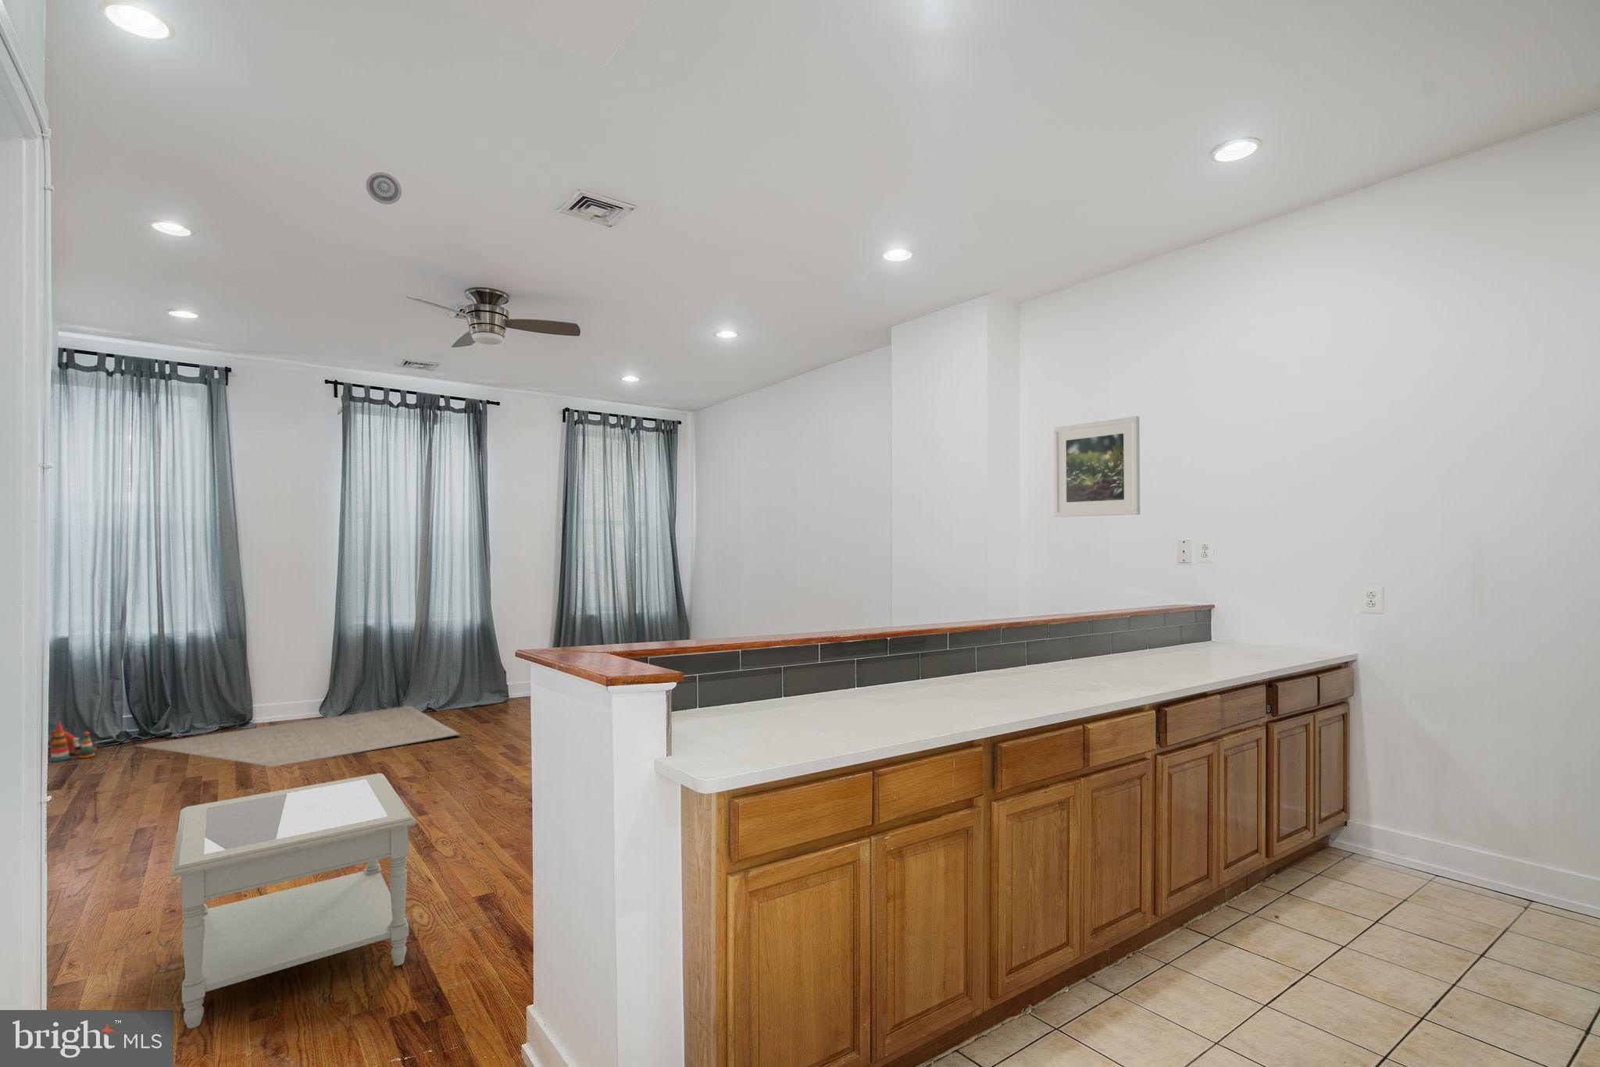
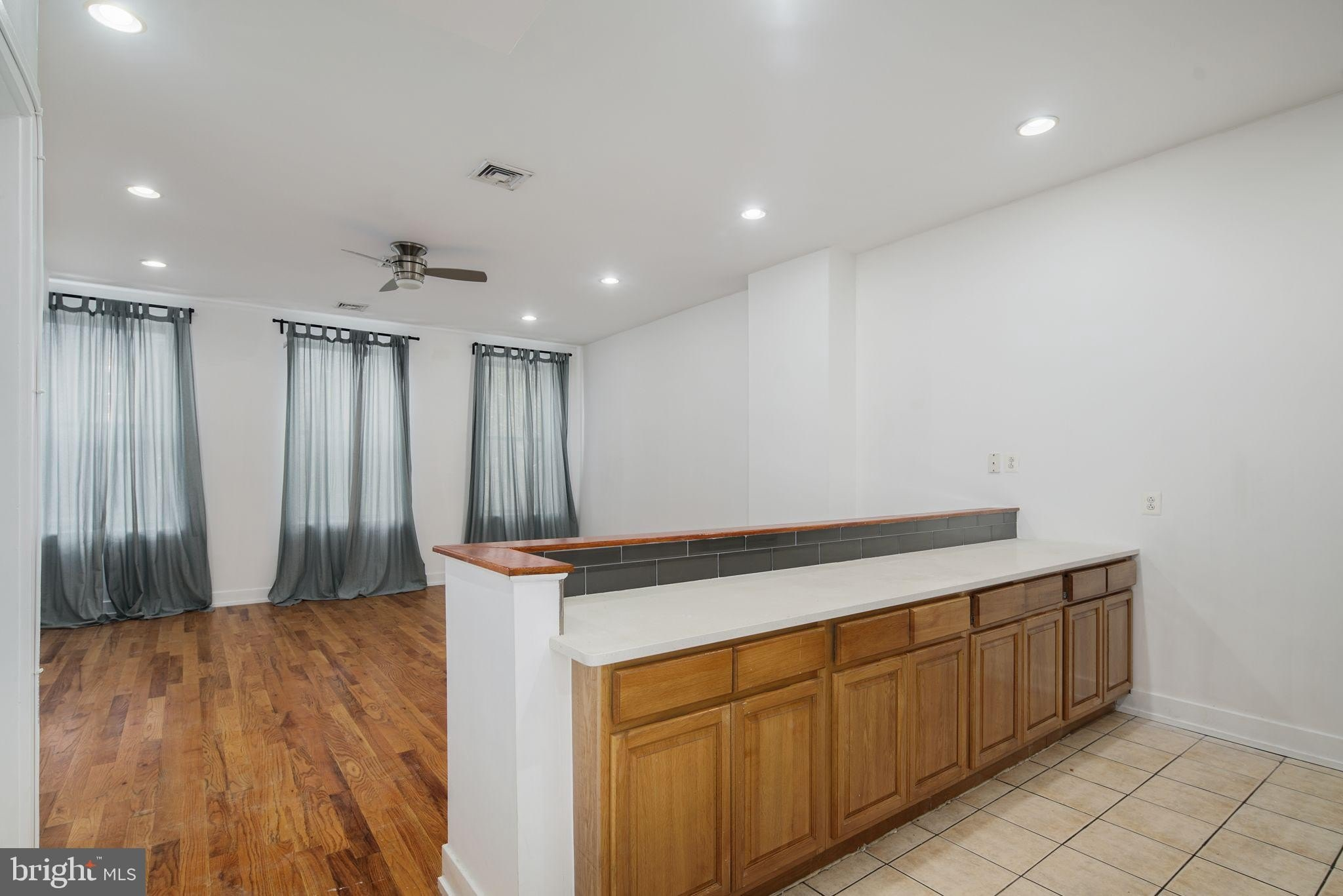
- smoke detector [365,171,403,205]
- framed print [1053,416,1140,518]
- rug [132,705,461,768]
- stacking toy [49,719,98,762]
- side table [170,773,417,1029]
